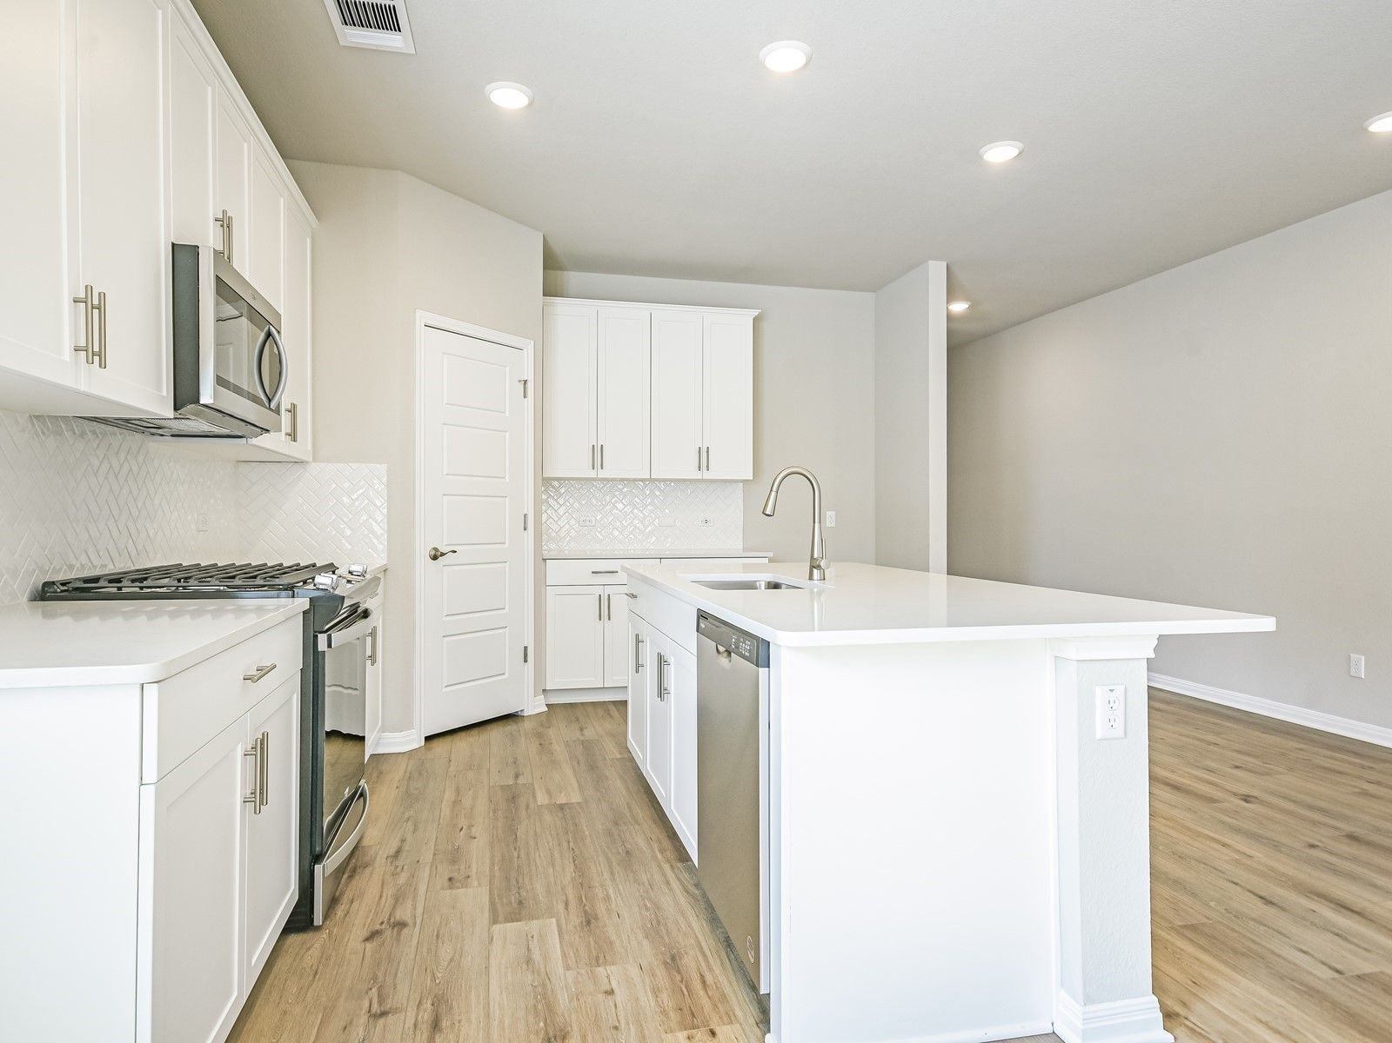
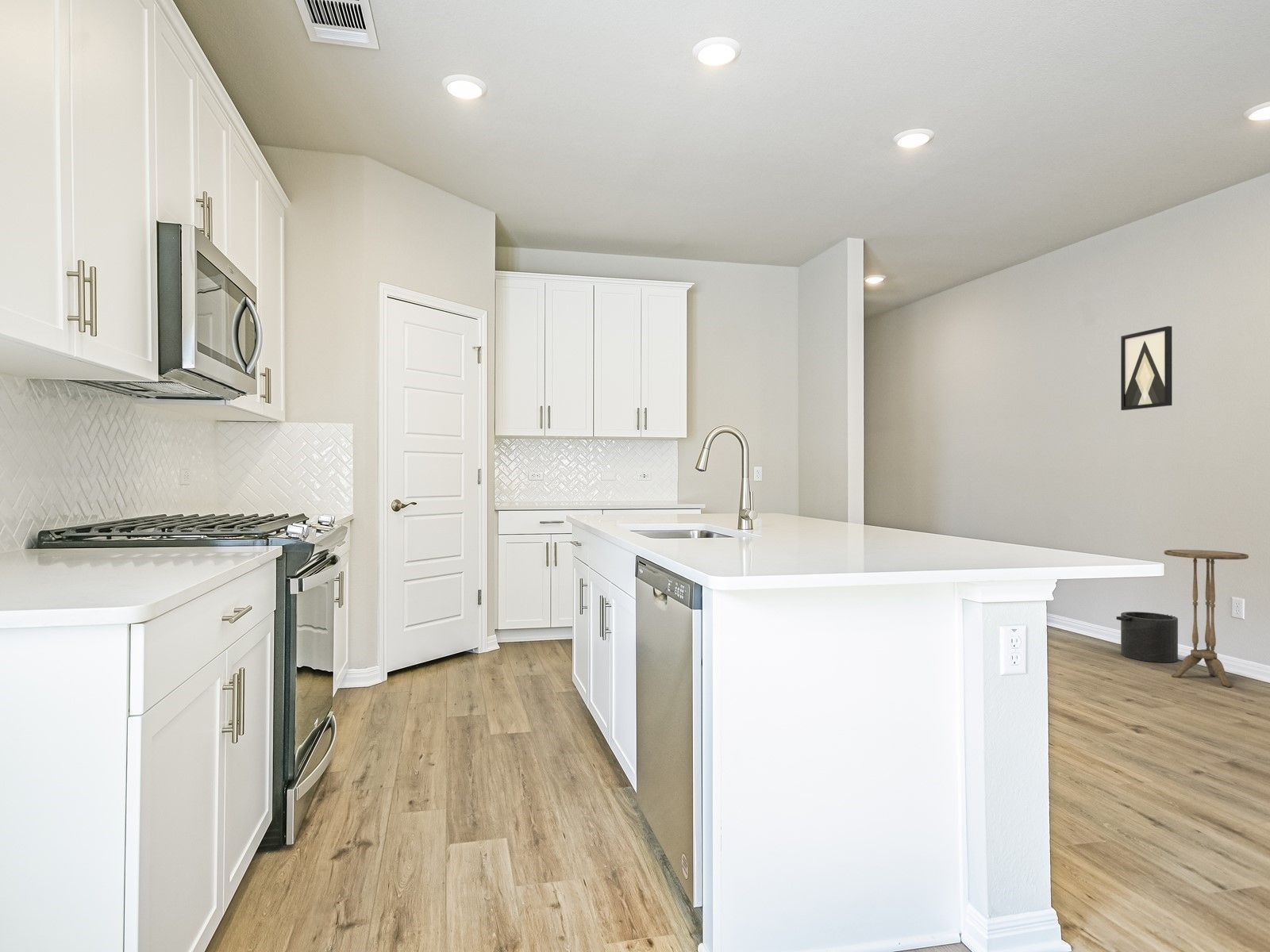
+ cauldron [1116,611,1179,663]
+ side table [1164,549,1249,688]
+ wall art [1120,325,1173,411]
